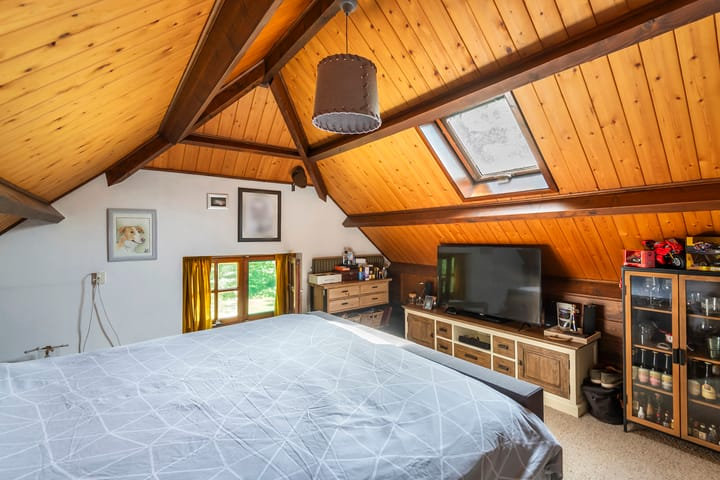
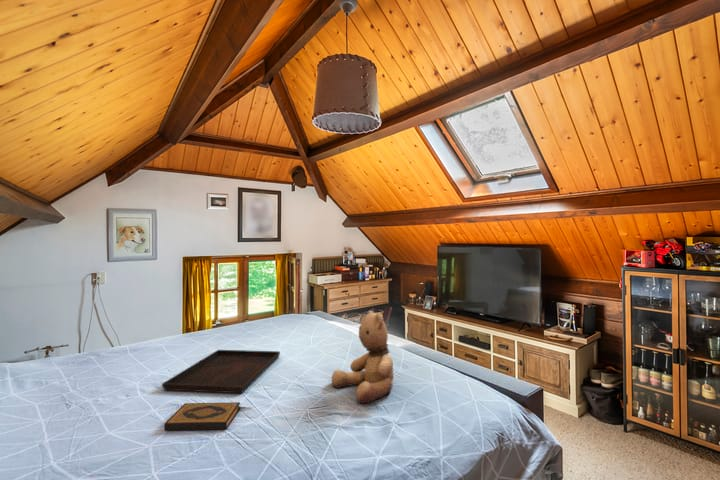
+ hardback book [163,401,241,431]
+ serving tray [161,349,281,394]
+ teddy bear [330,310,395,405]
